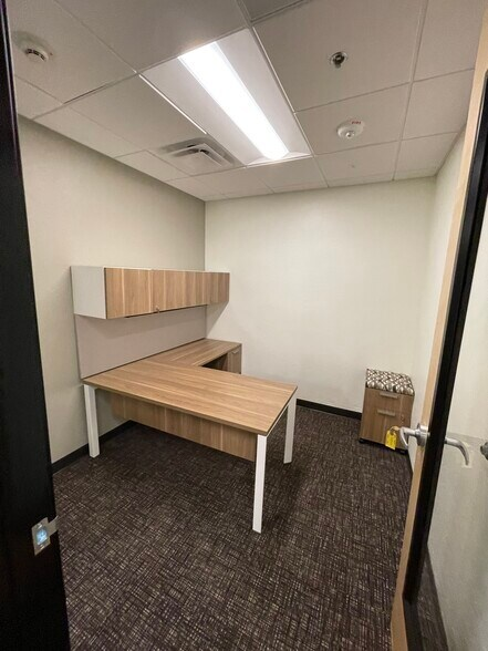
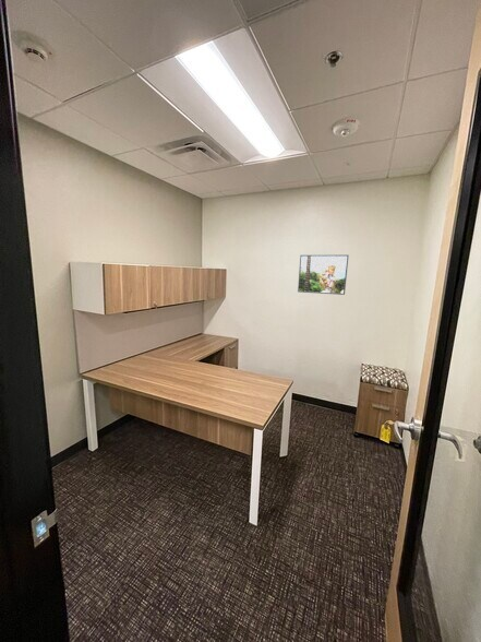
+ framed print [297,253,350,296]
